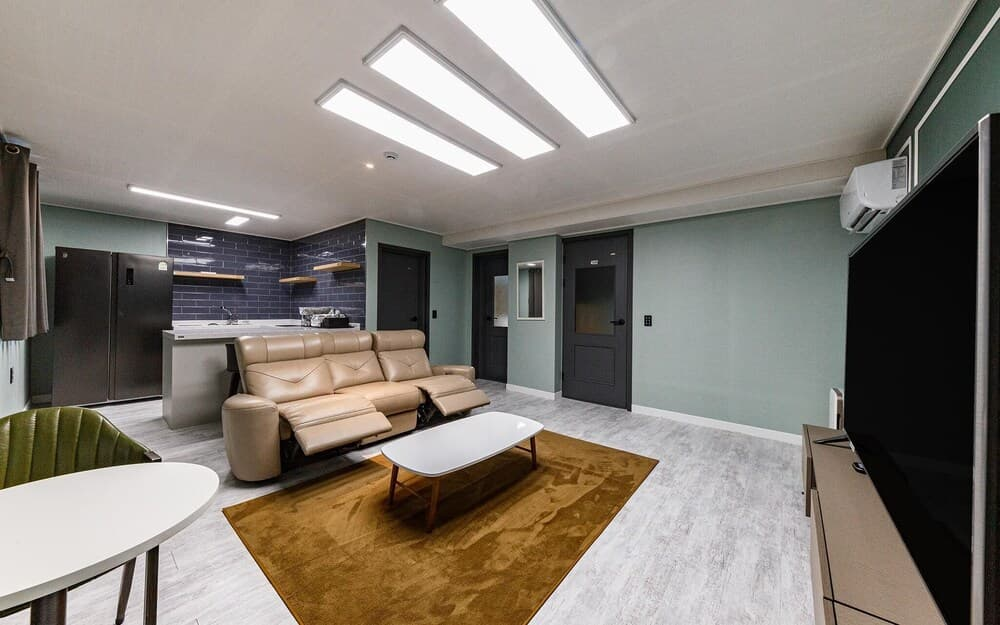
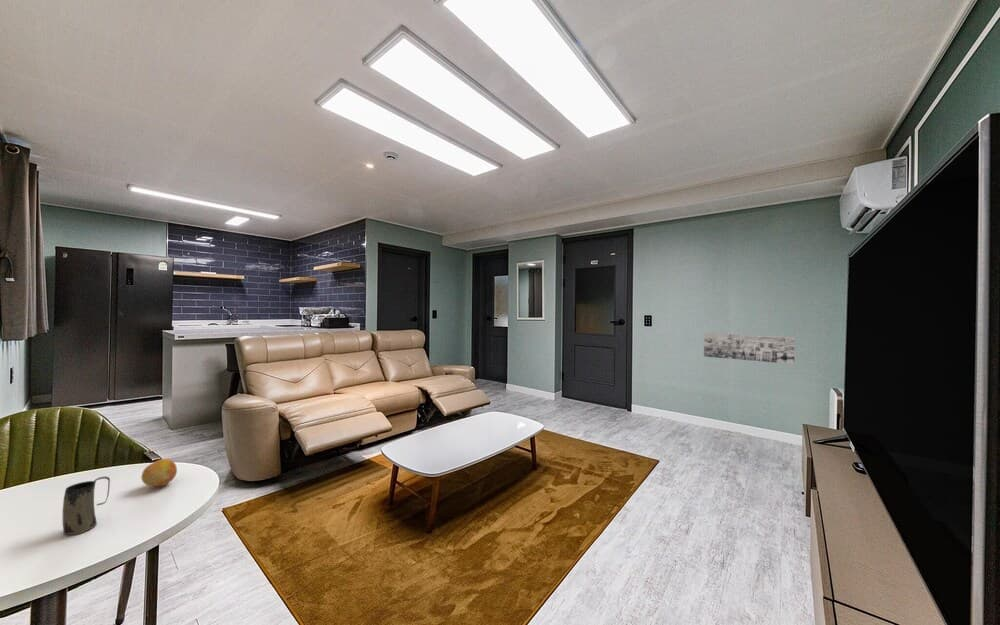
+ mug [62,475,111,536]
+ fruit [140,458,178,488]
+ wall art [703,332,796,365]
